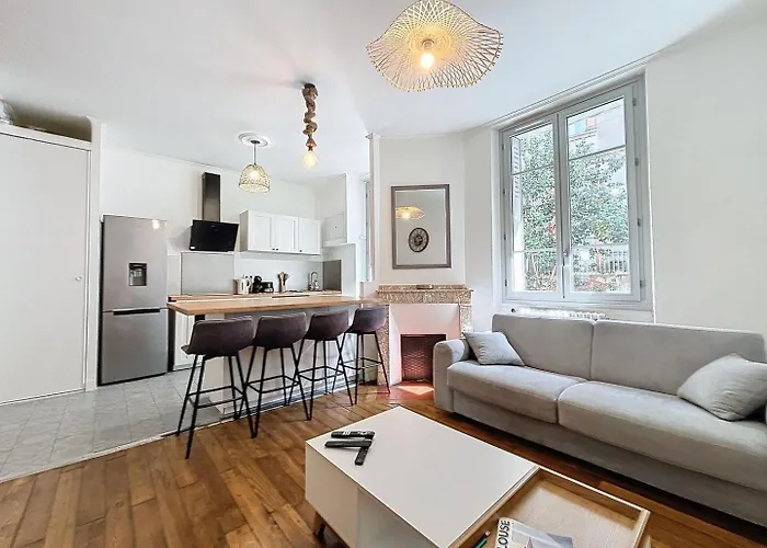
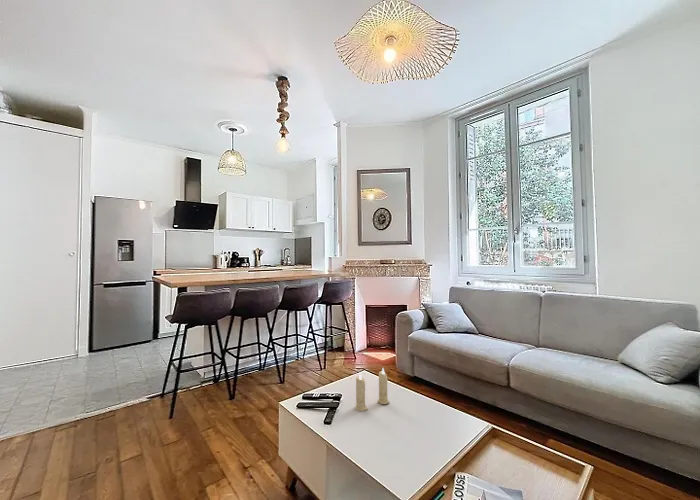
+ candle [354,367,391,412]
